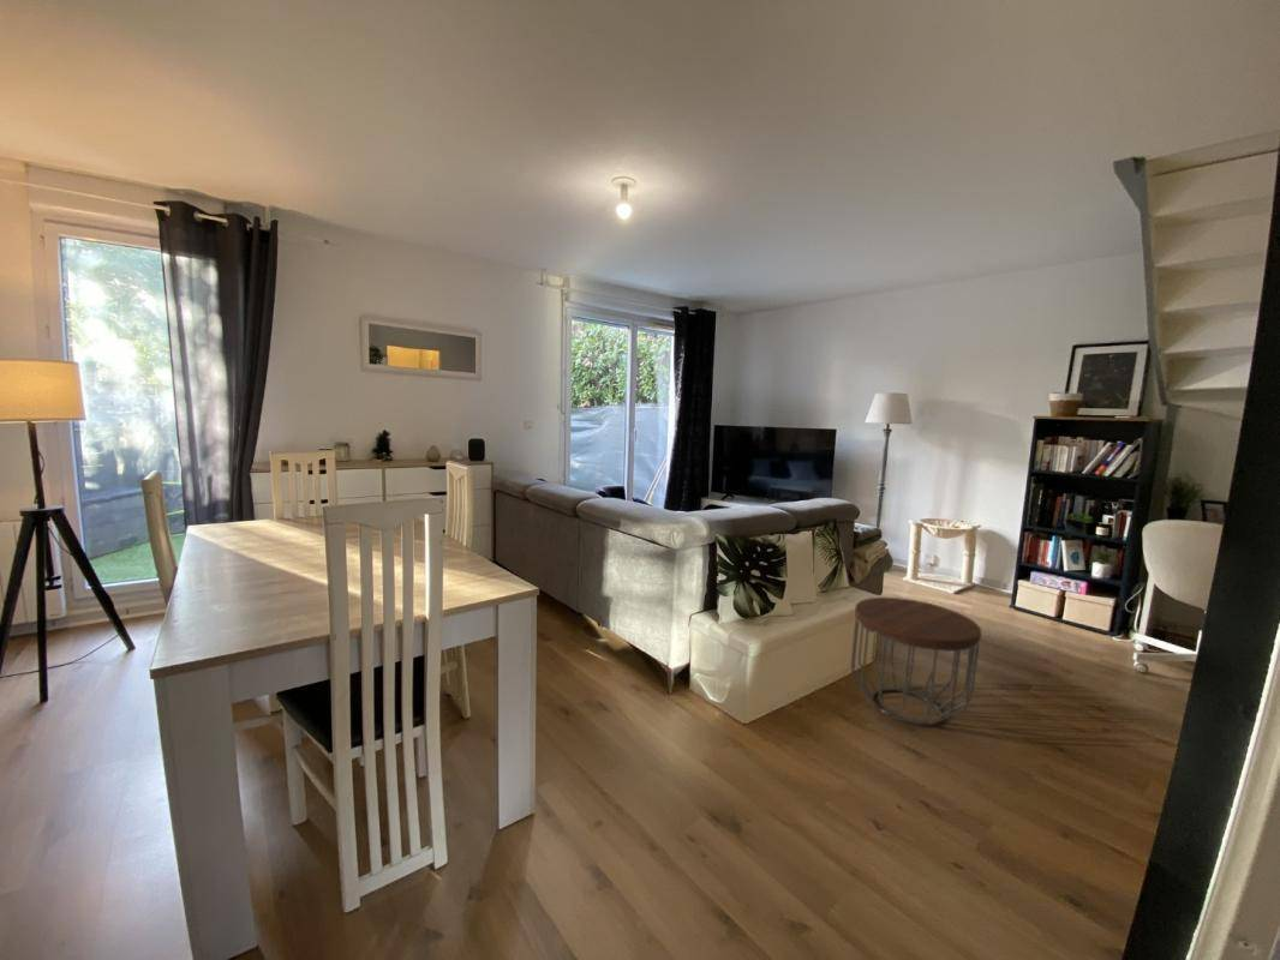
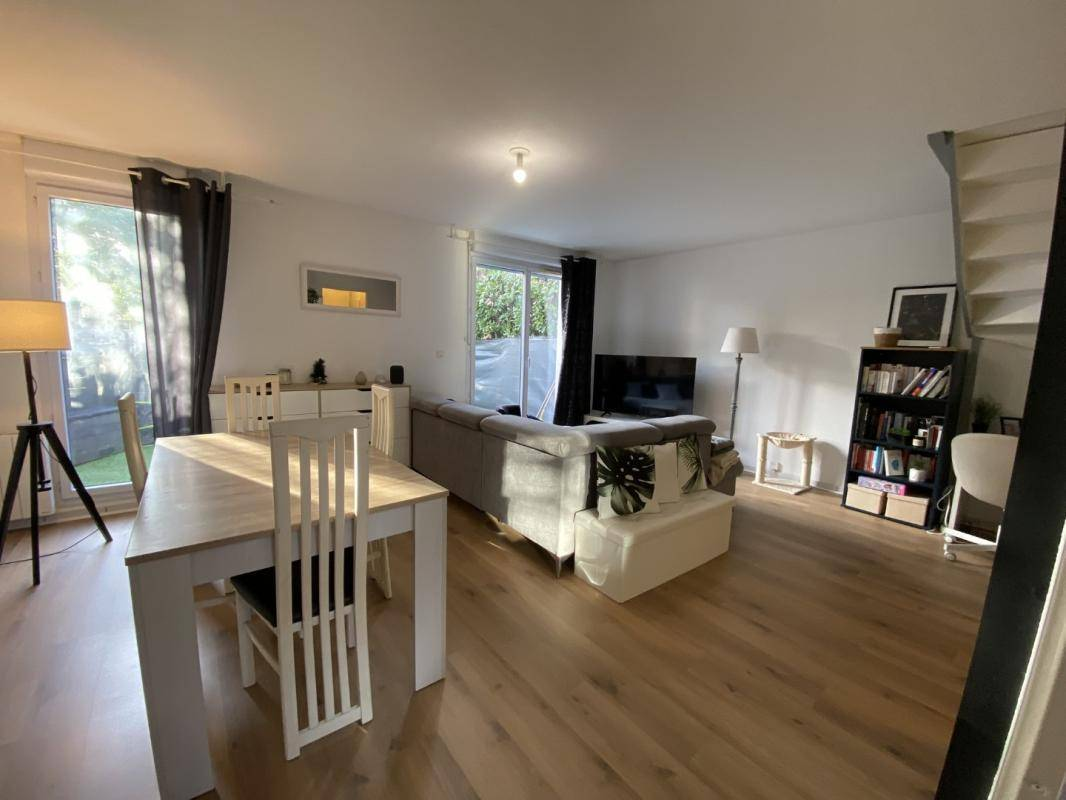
- side table [850,596,982,726]
